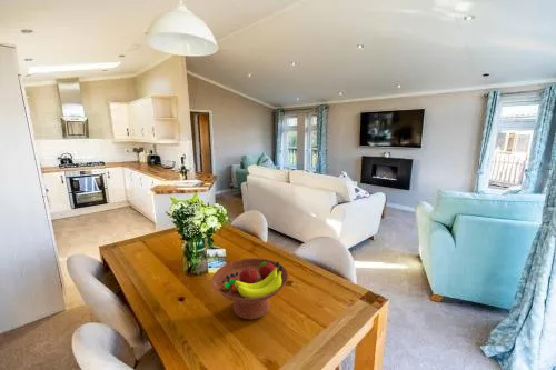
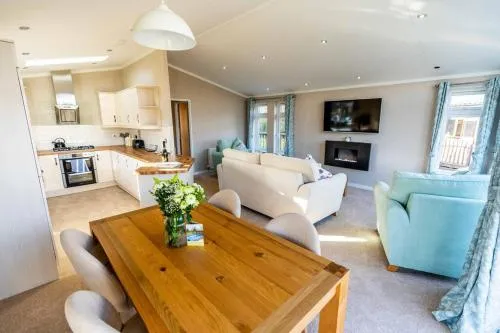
- fruit bowl [211,257,289,320]
